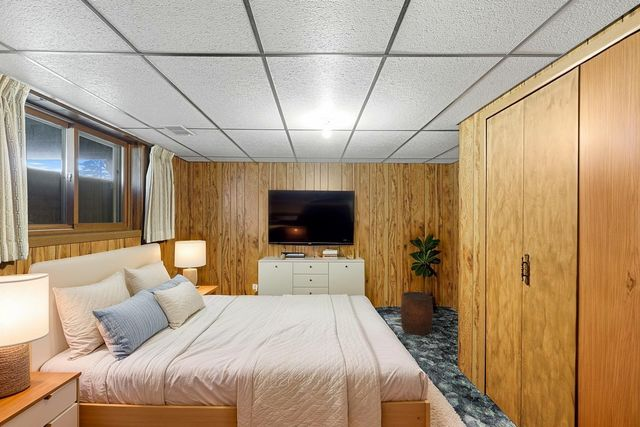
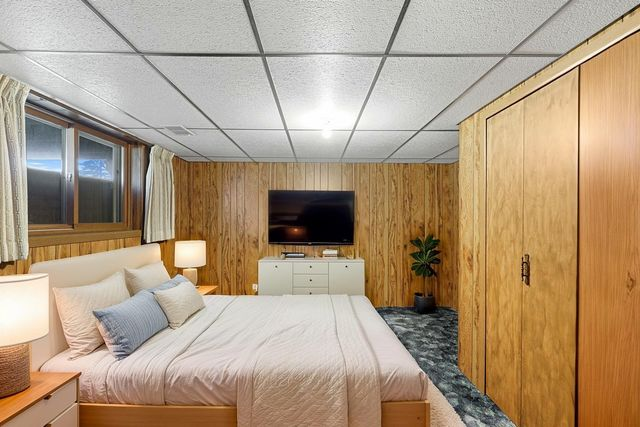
- stool [399,291,434,337]
